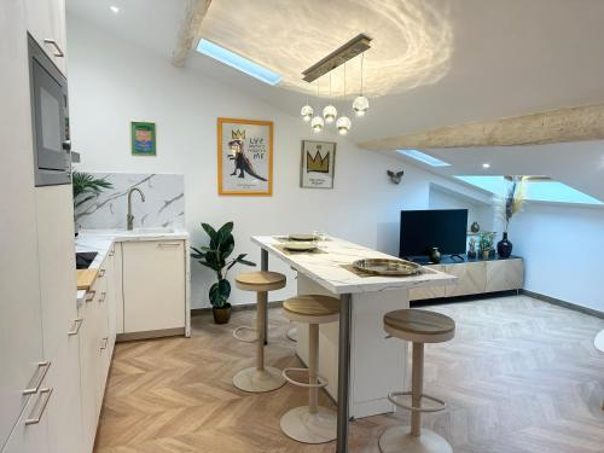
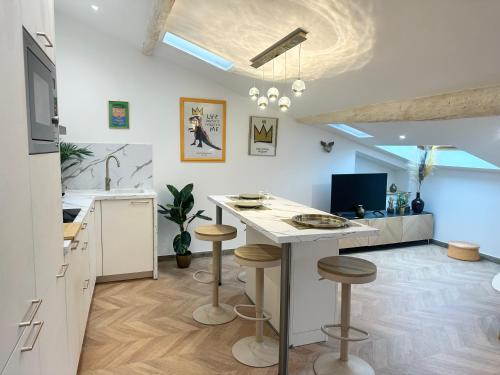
+ woven basket [446,240,481,262]
